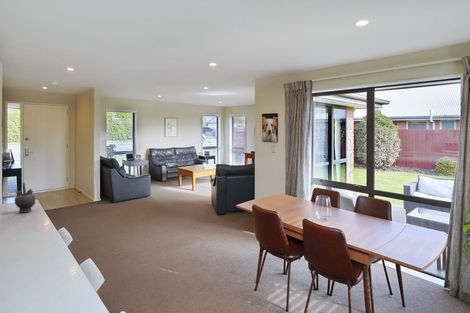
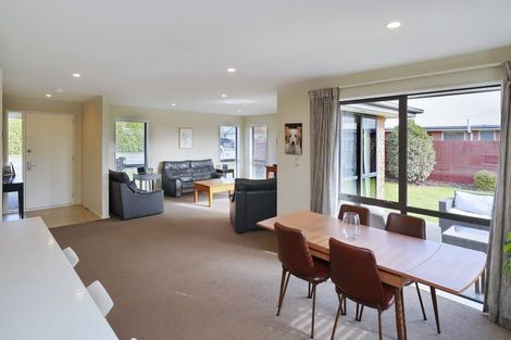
- teapot [14,181,37,213]
